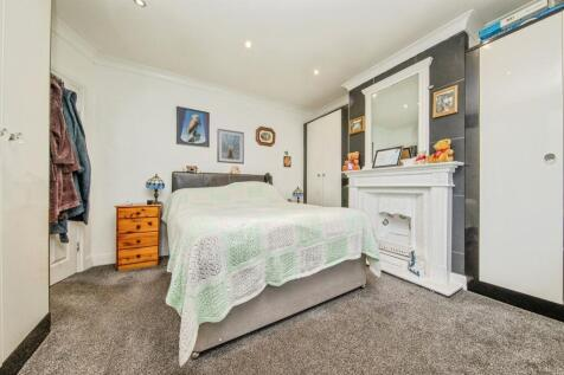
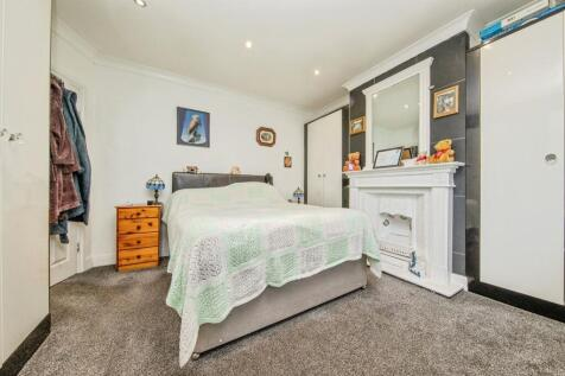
- picture frame [216,128,245,166]
